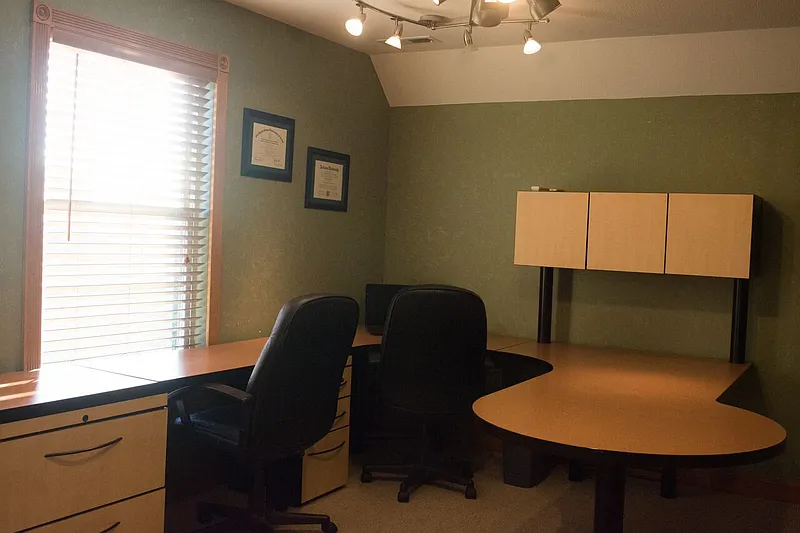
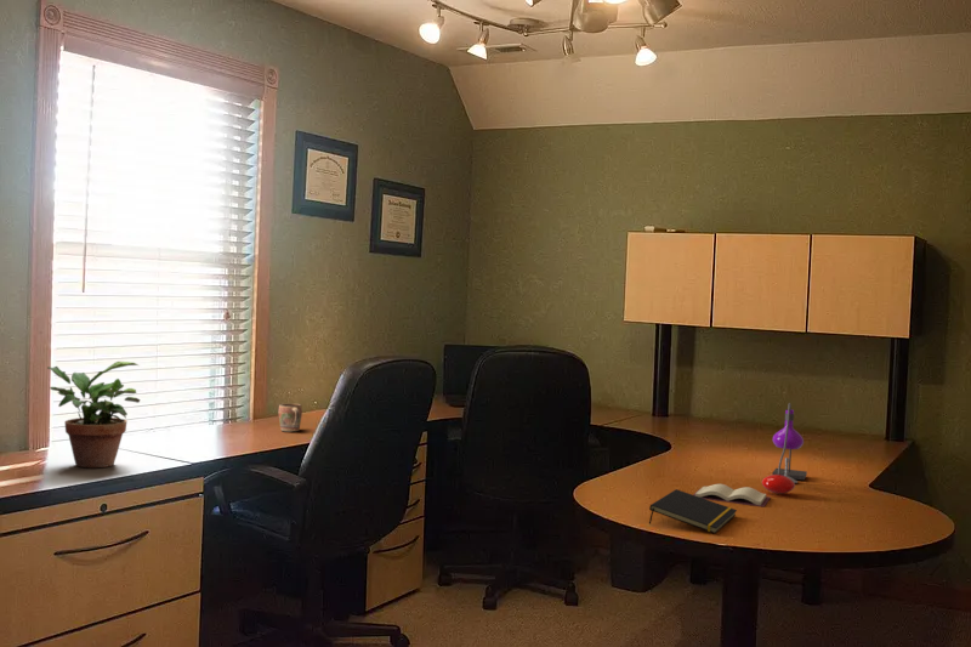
+ desk lamp [692,402,808,509]
+ mug [278,402,303,432]
+ notepad [648,488,738,534]
+ potted plant [46,361,141,469]
